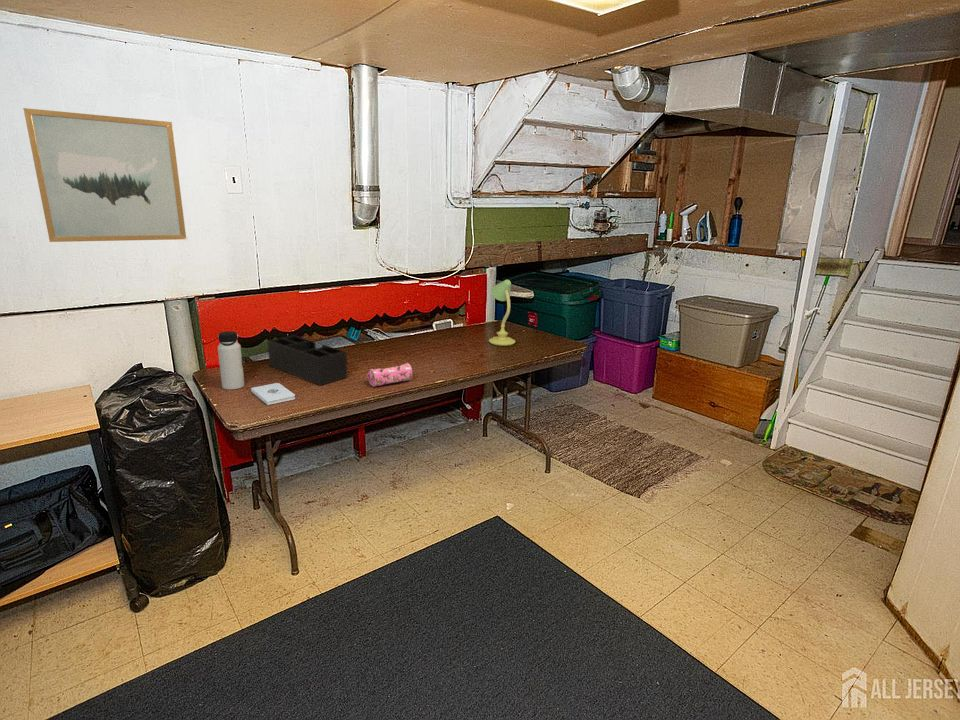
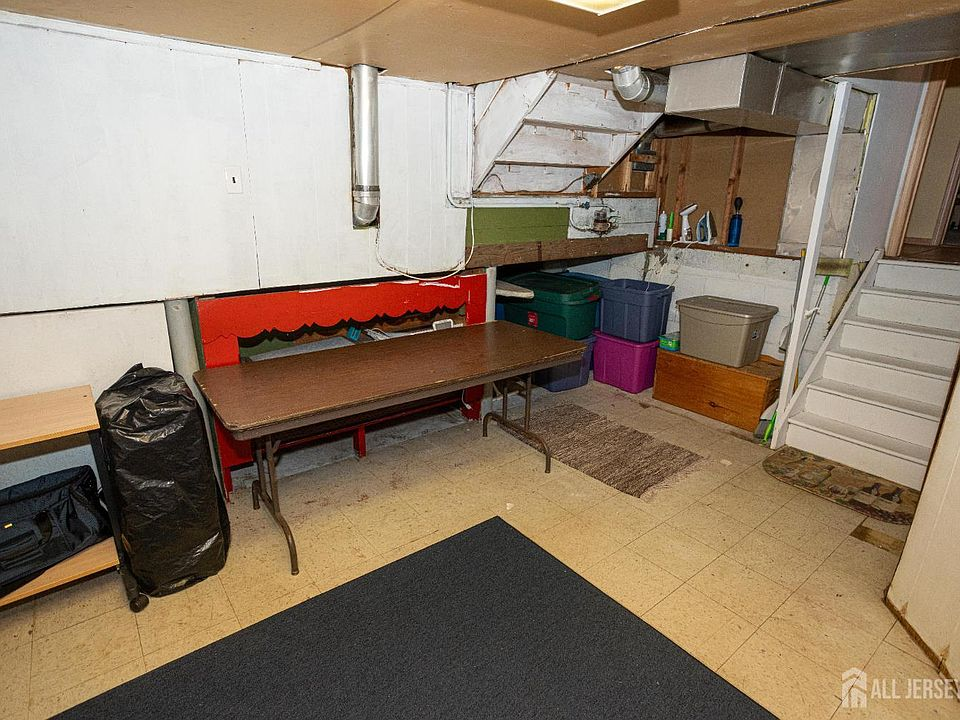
- pencil case [366,362,413,387]
- notepad [250,382,296,406]
- wall art [22,107,187,243]
- table lamp [488,279,516,347]
- desk organizer [266,334,348,386]
- water bottle [217,330,245,390]
